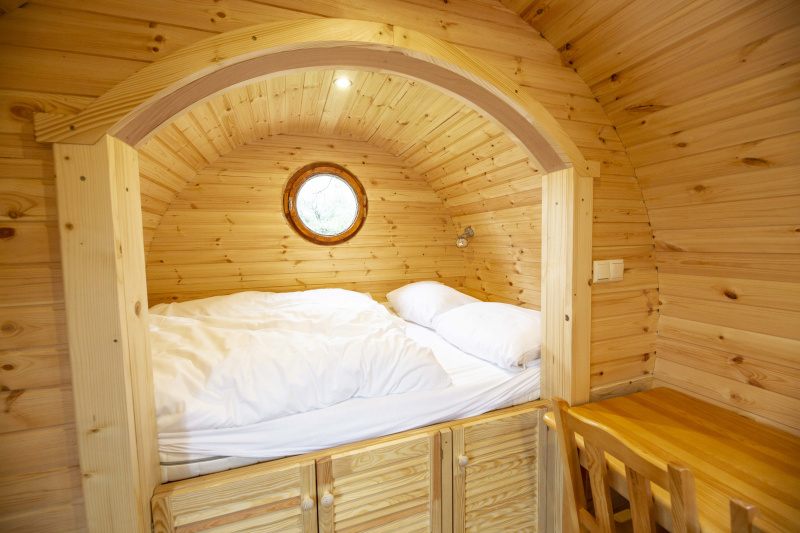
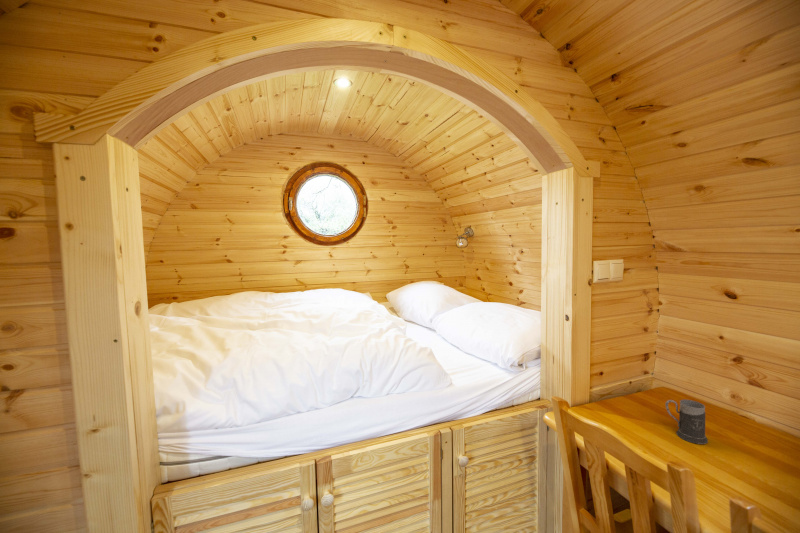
+ mug [664,399,709,445]
